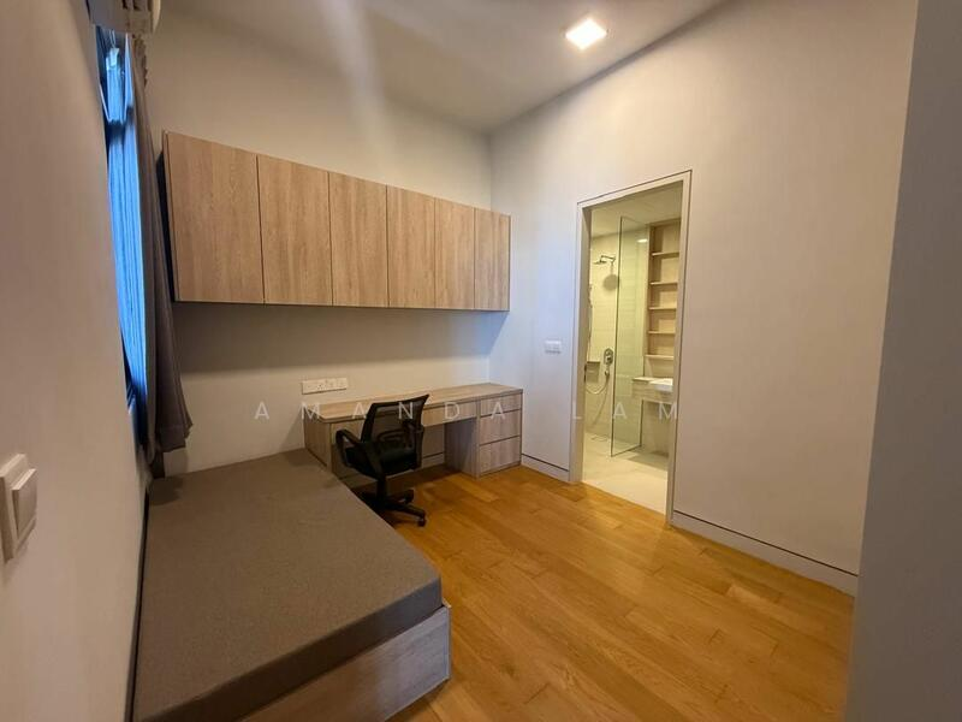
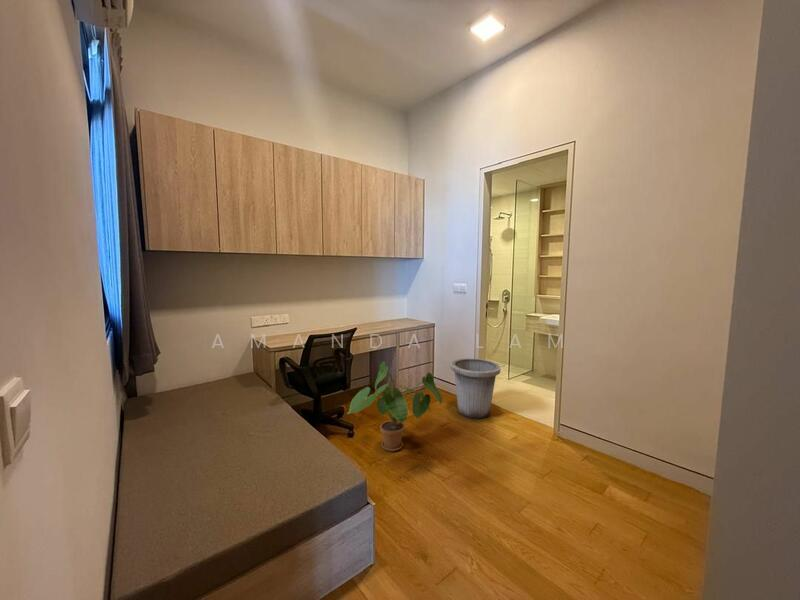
+ house plant [346,361,443,452]
+ trash can [450,357,502,420]
